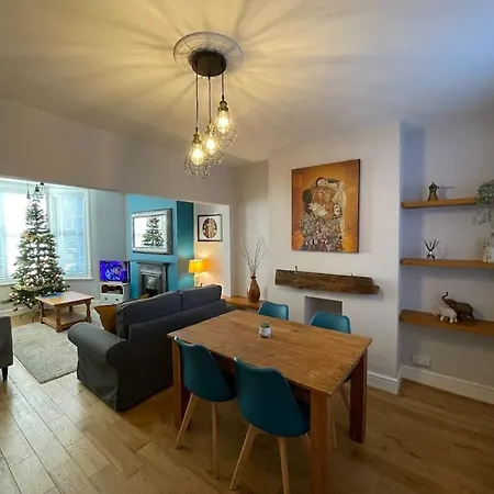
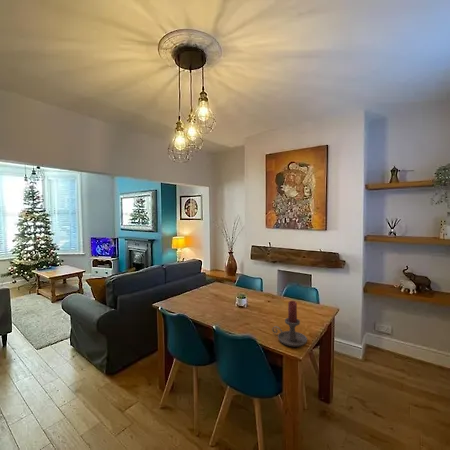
+ candle holder [271,300,308,348]
